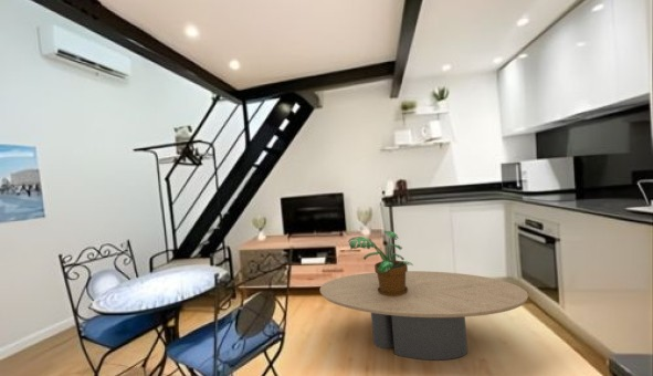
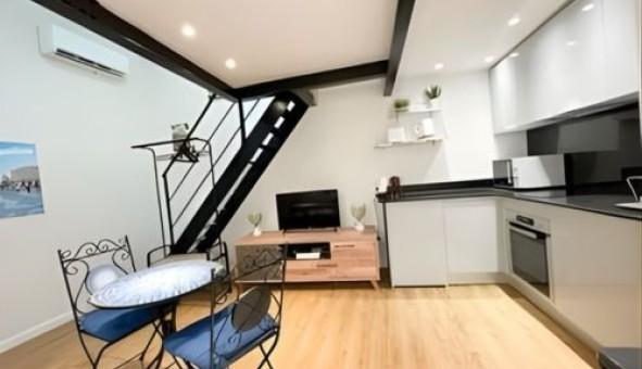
- potted plant [347,230,414,296]
- coffee table [319,270,529,361]
